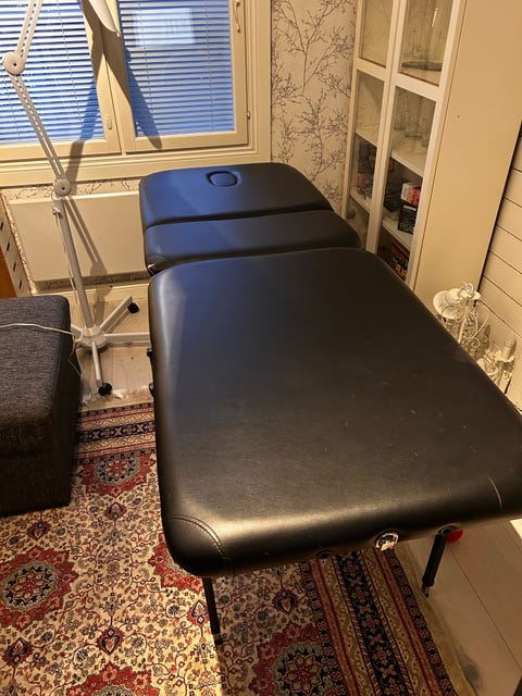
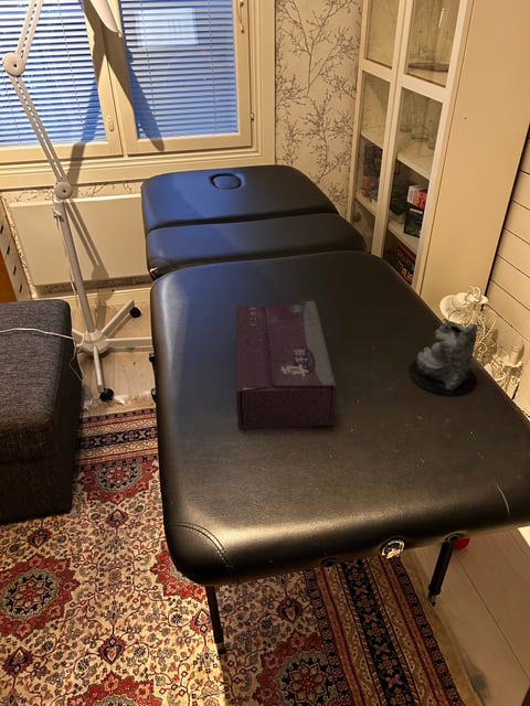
+ candle [409,320,479,396]
+ tissue box [235,300,337,430]
